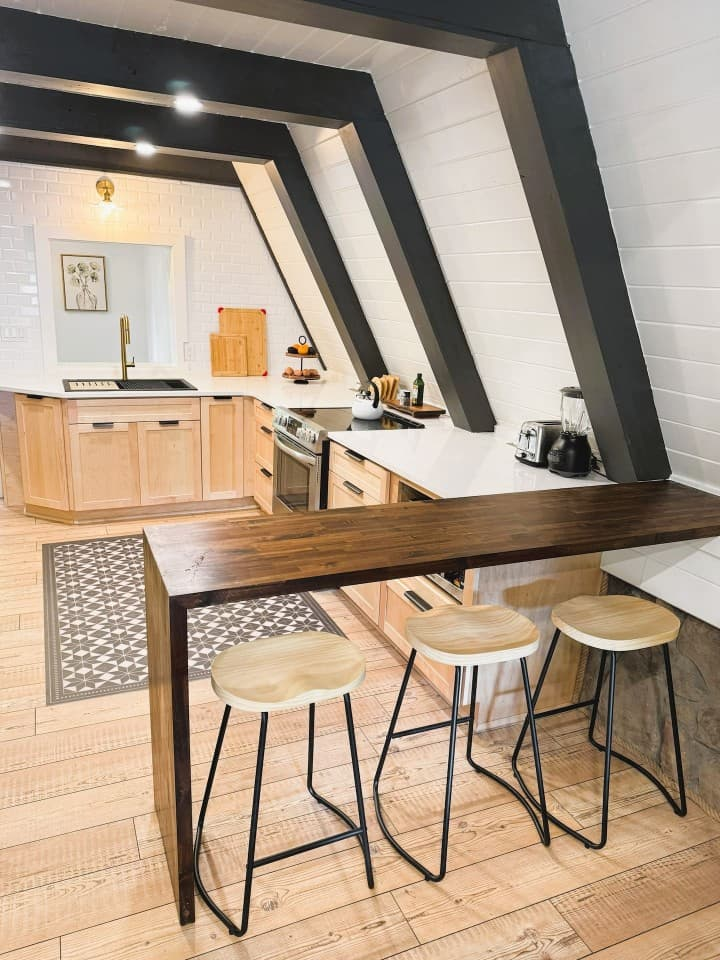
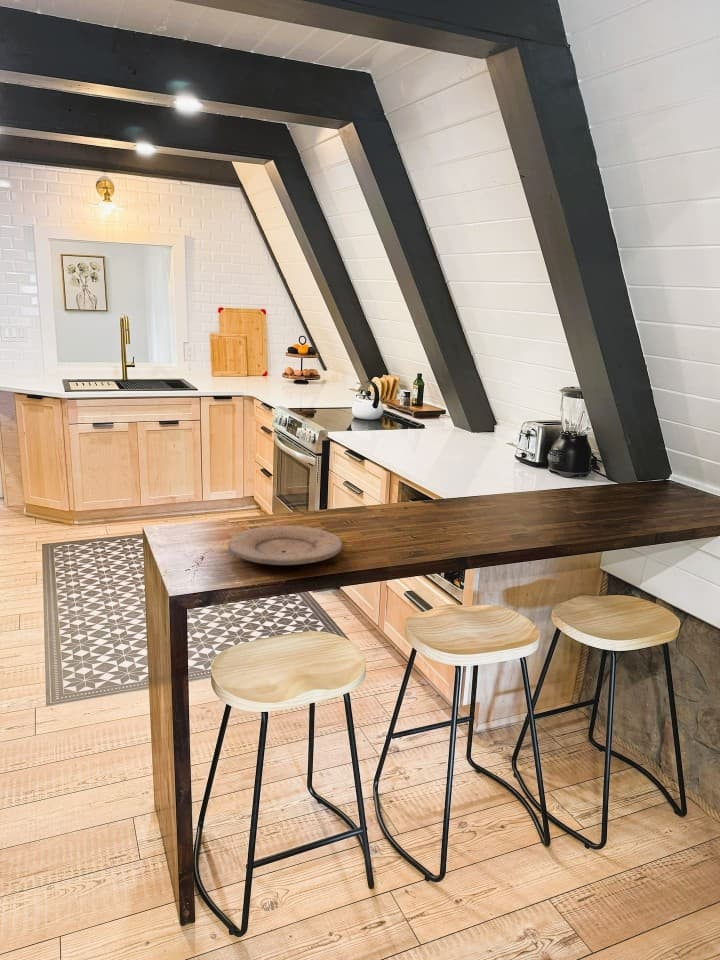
+ plate [227,525,343,566]
